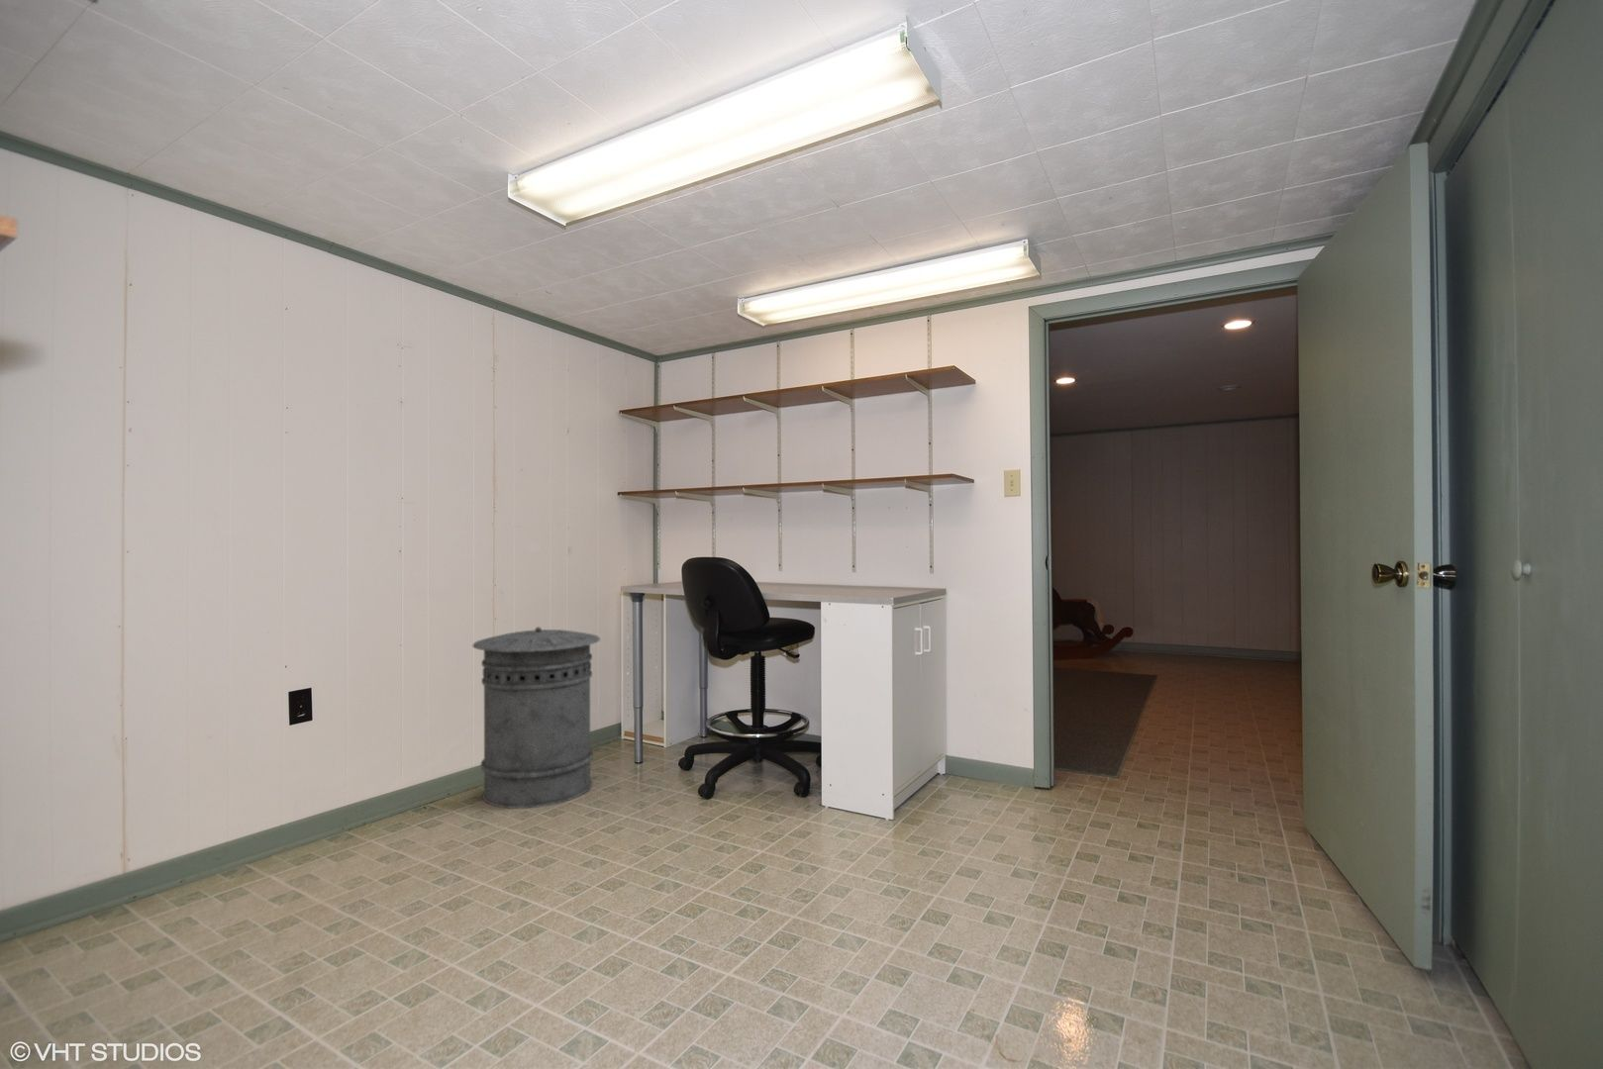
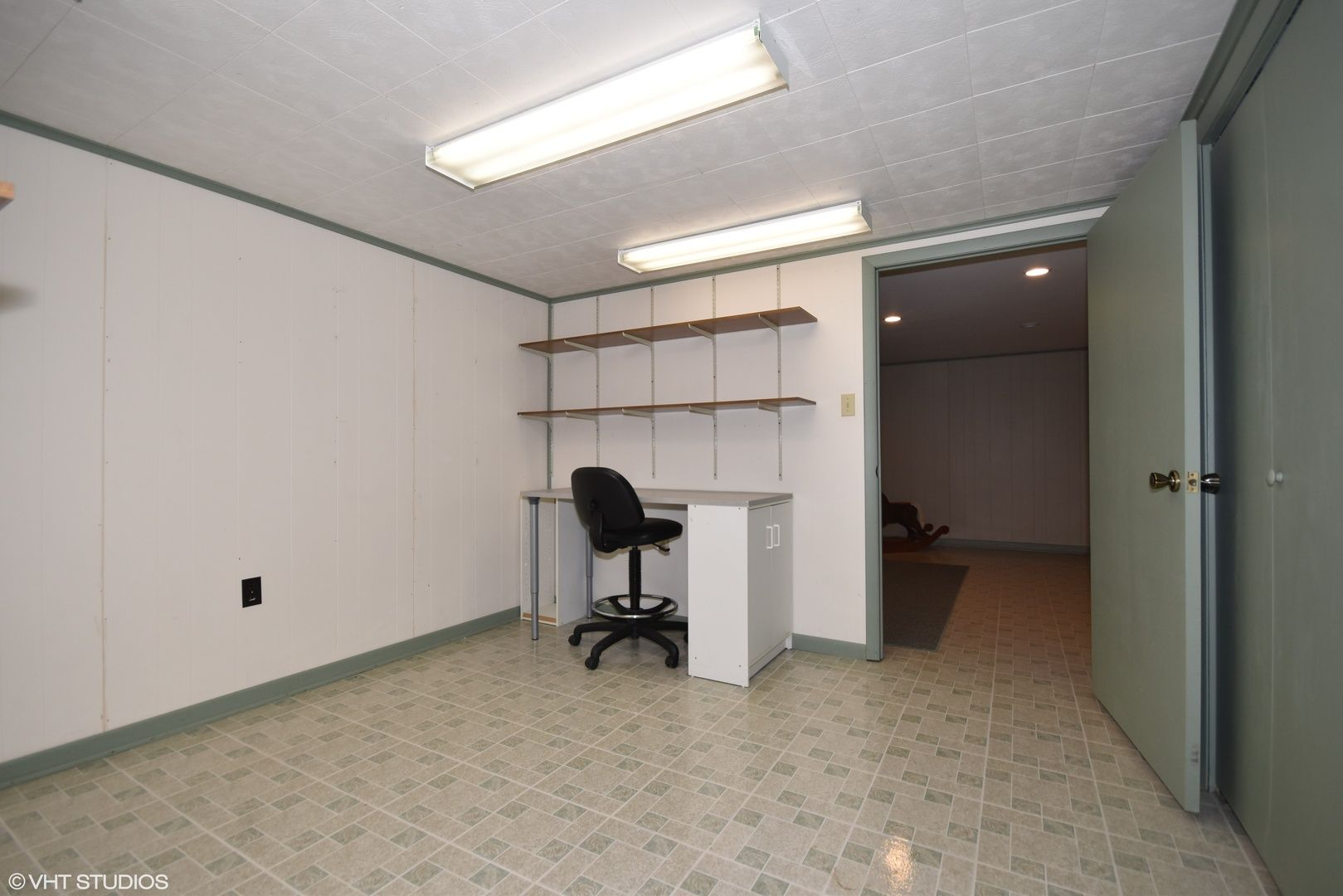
- trash can [471,625,602,810]
